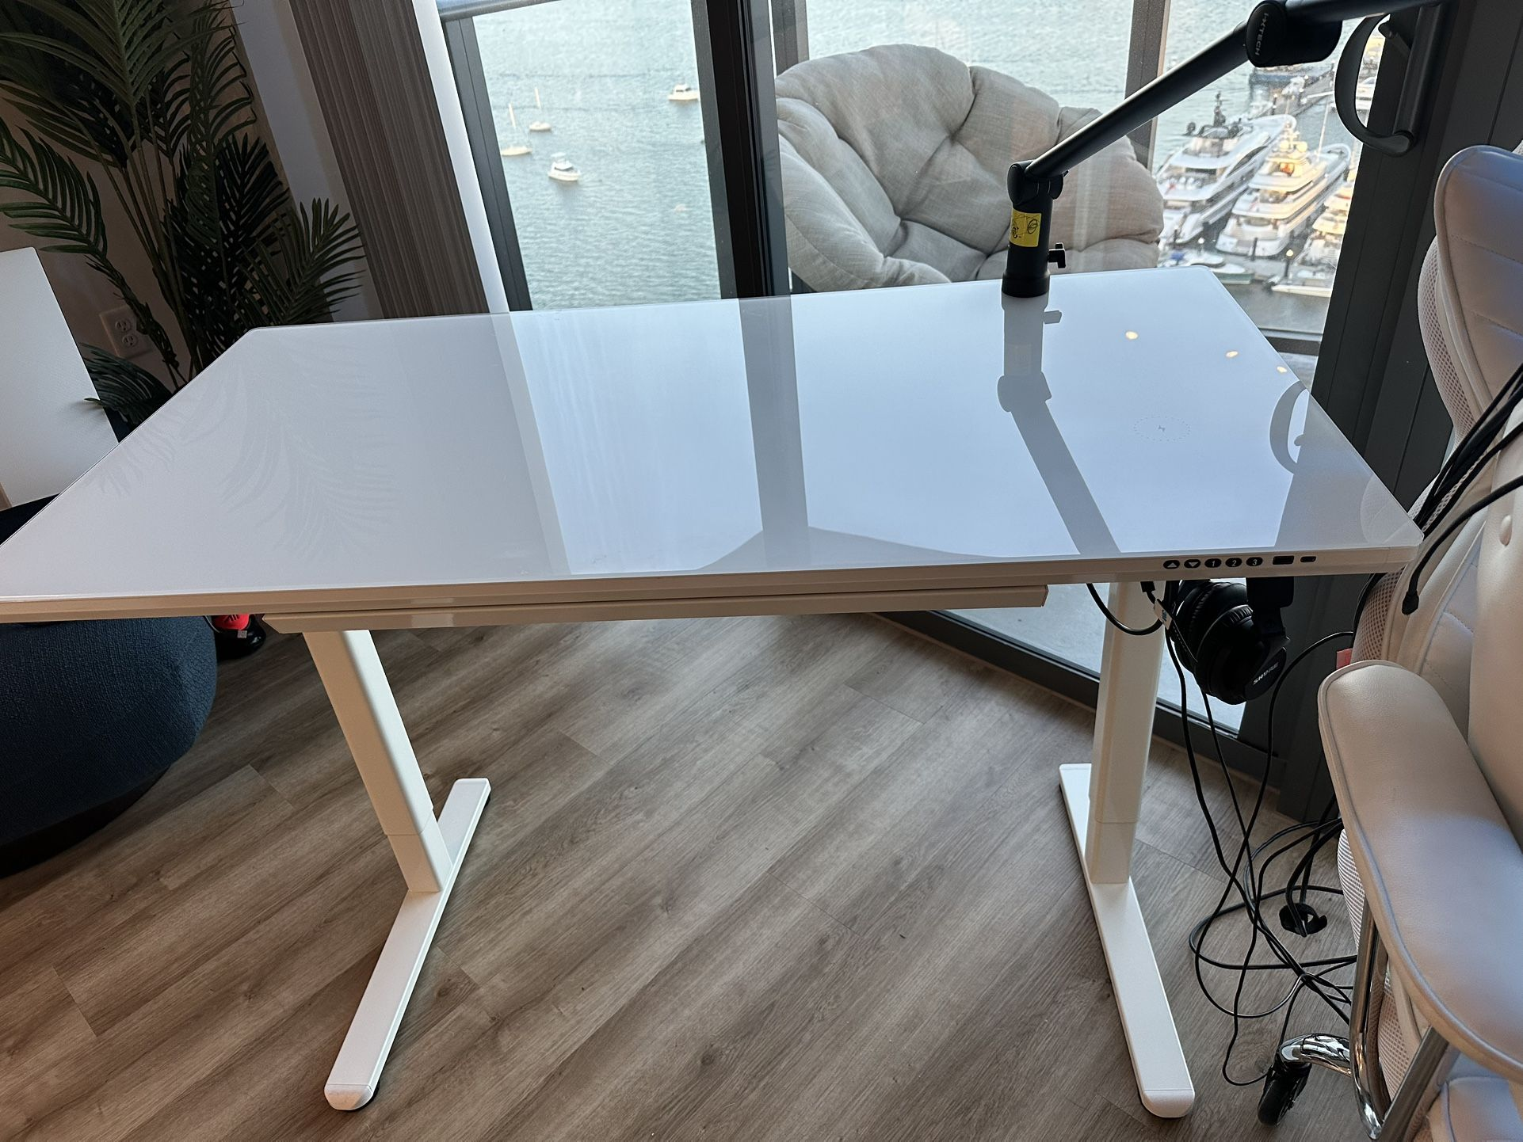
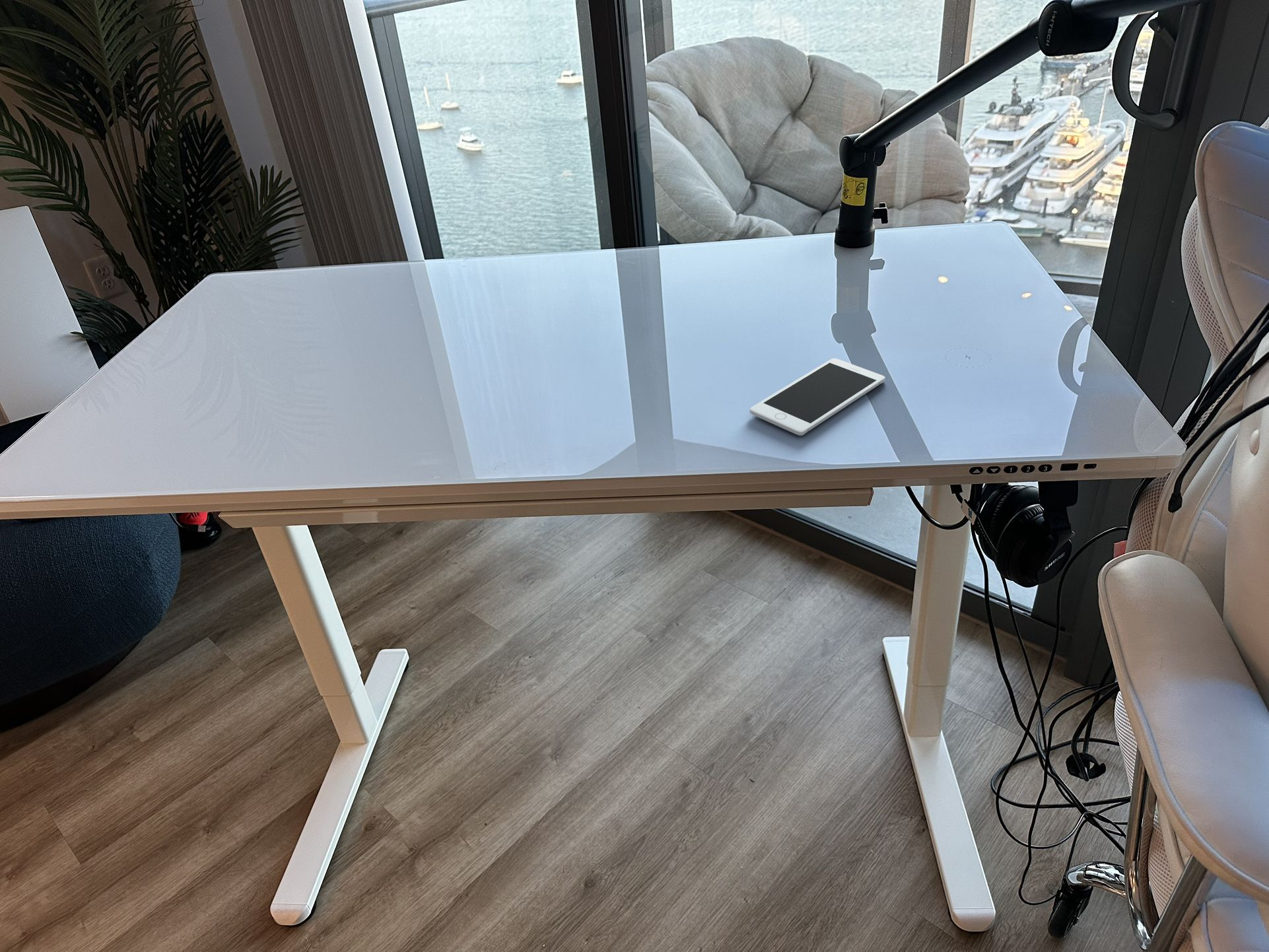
+ cell phone [749,358,885,436]
